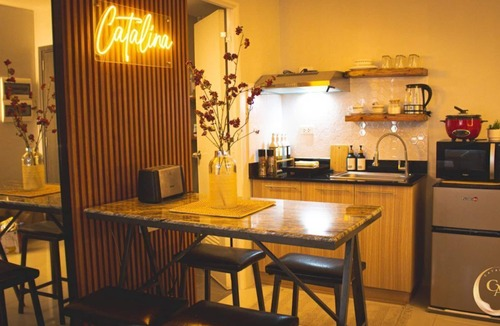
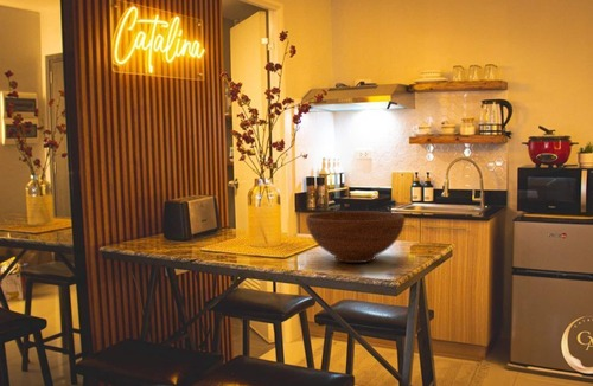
+ fruit bowl [305,210,406,264]
